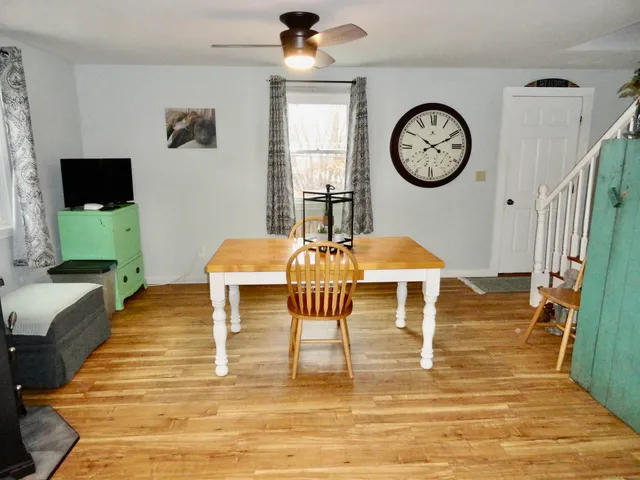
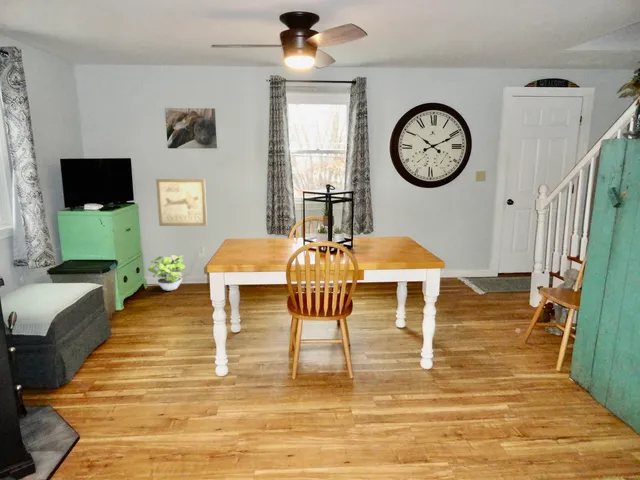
+ wall art [155,178,208,227]
+ potted plant [147,254,186,292]
